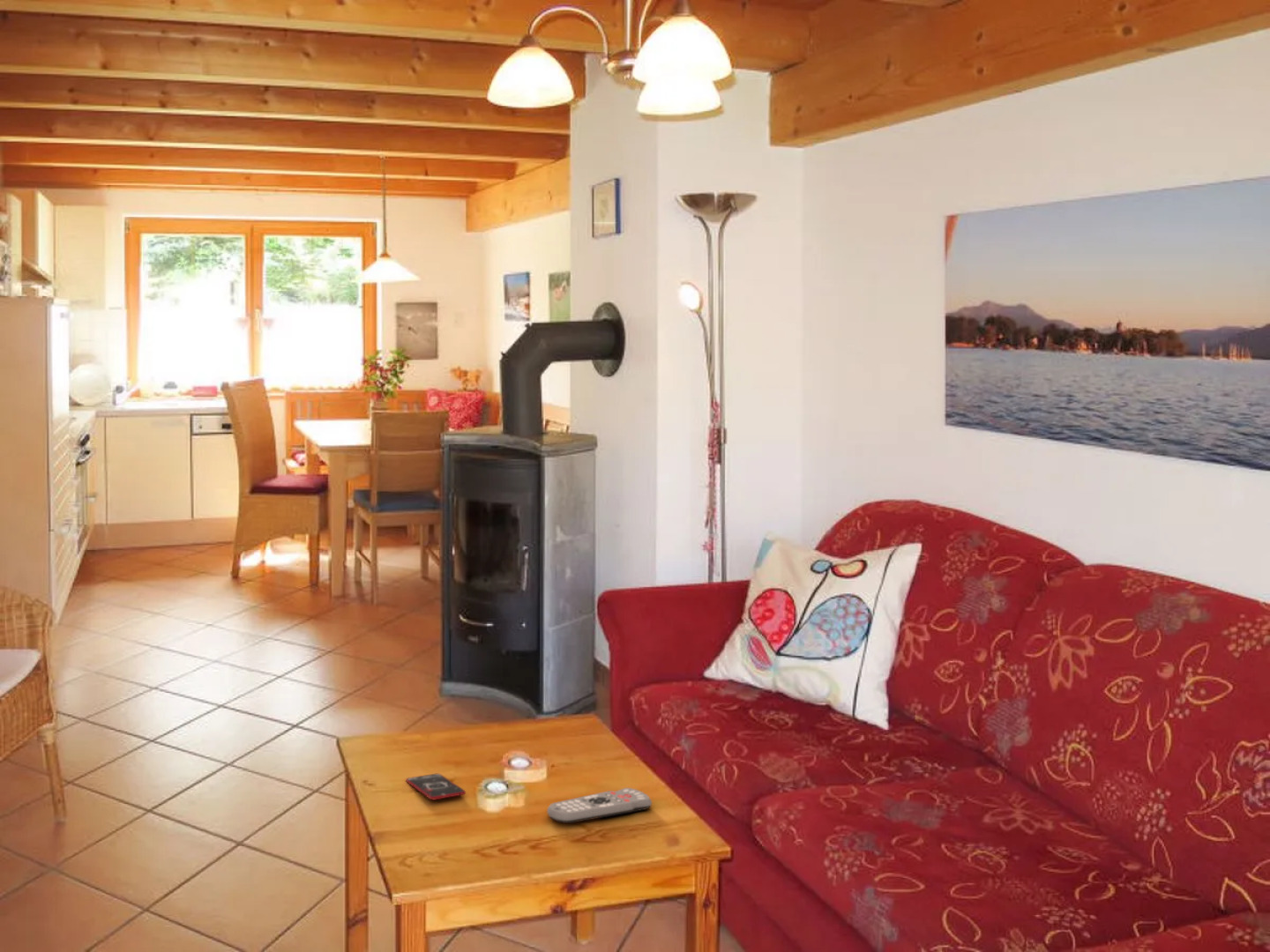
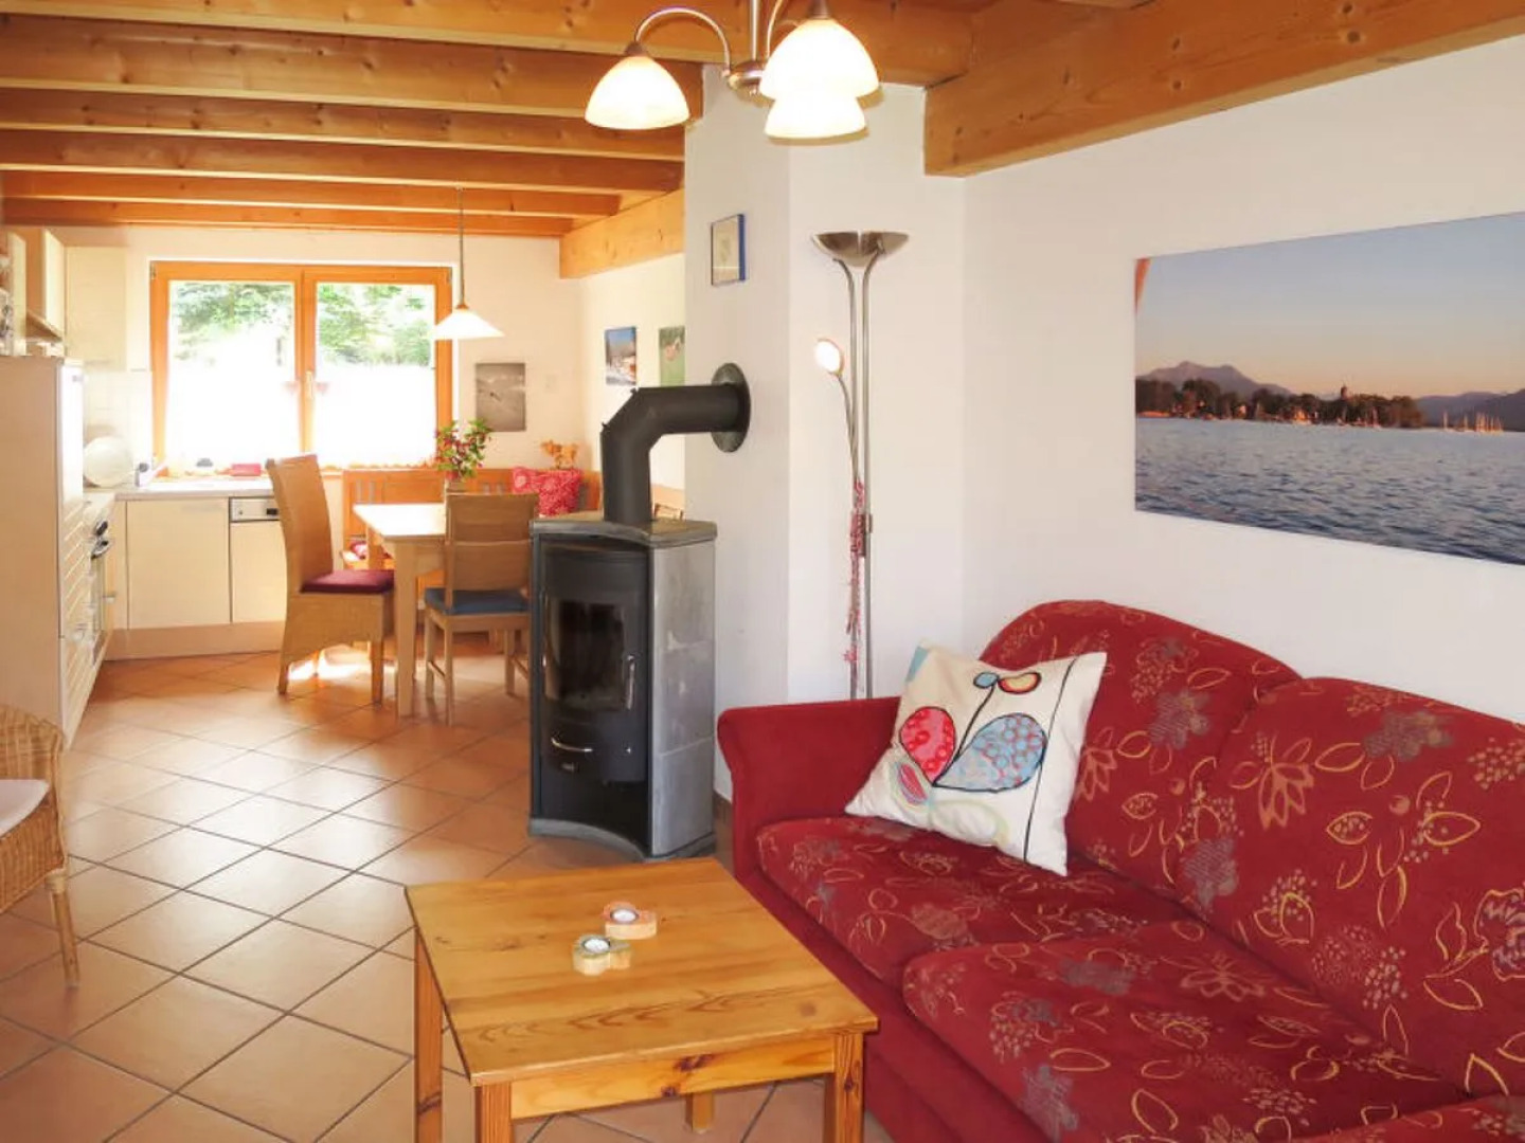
- remote control [547,787,653,824]
- smartphone [405,773,467,801]
